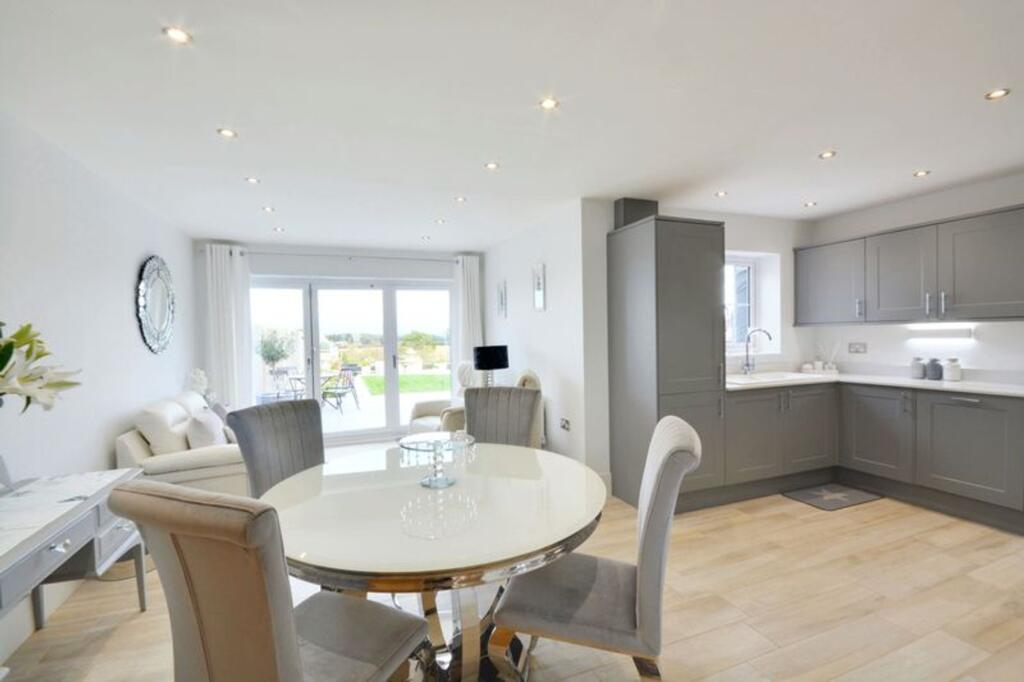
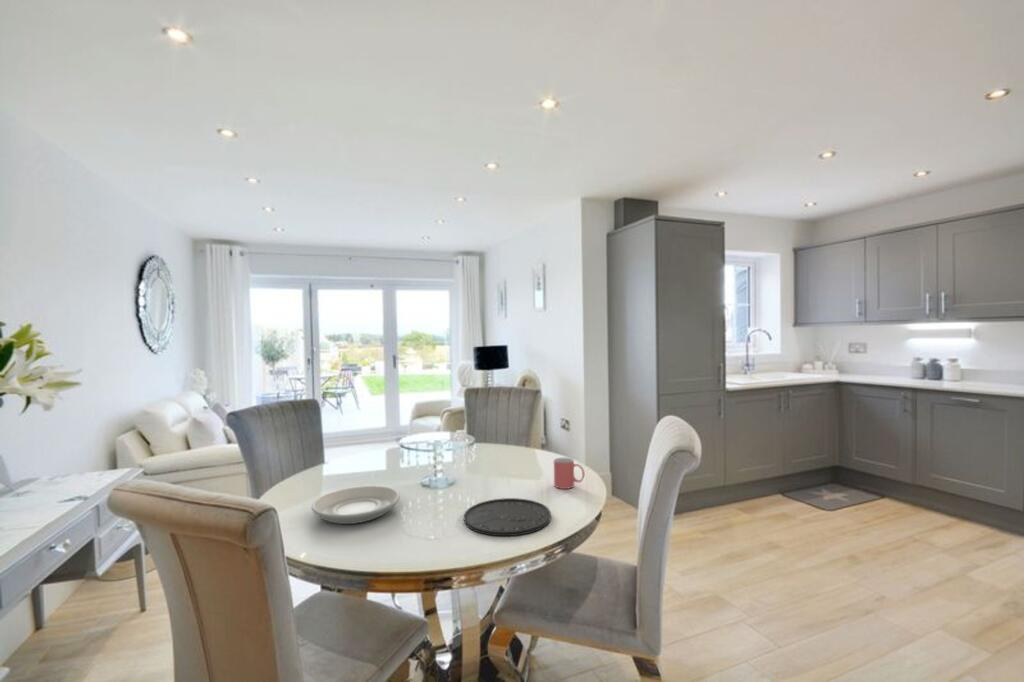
+ plate [463,497,552,537]
+ mug [553,457,586,490]
+ plate [311,485,401,525]
